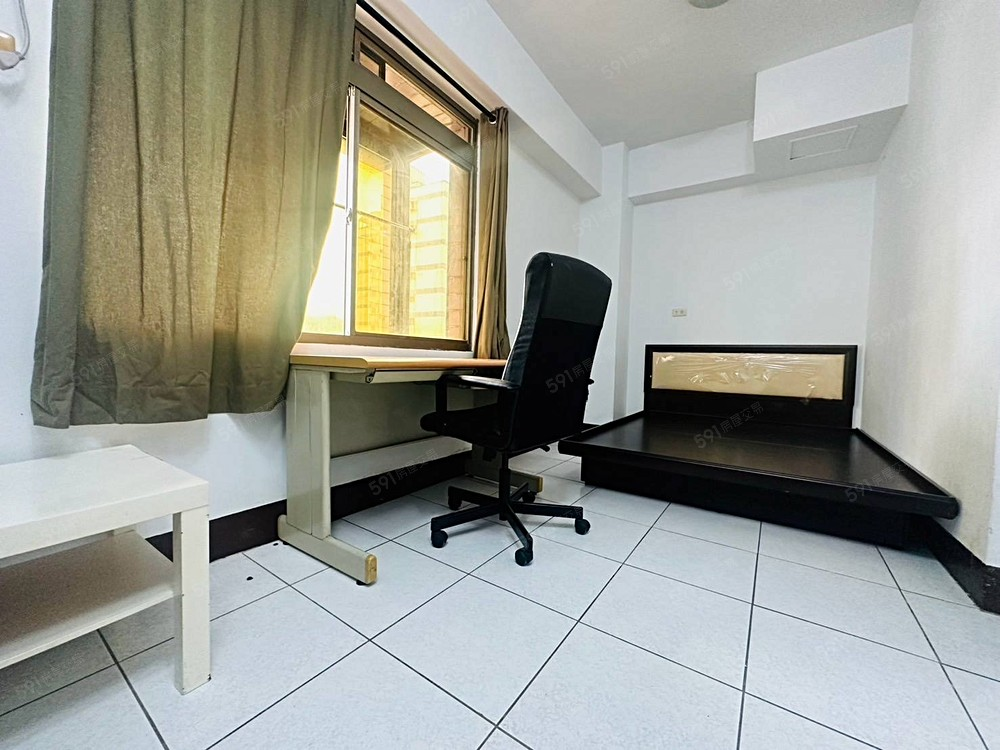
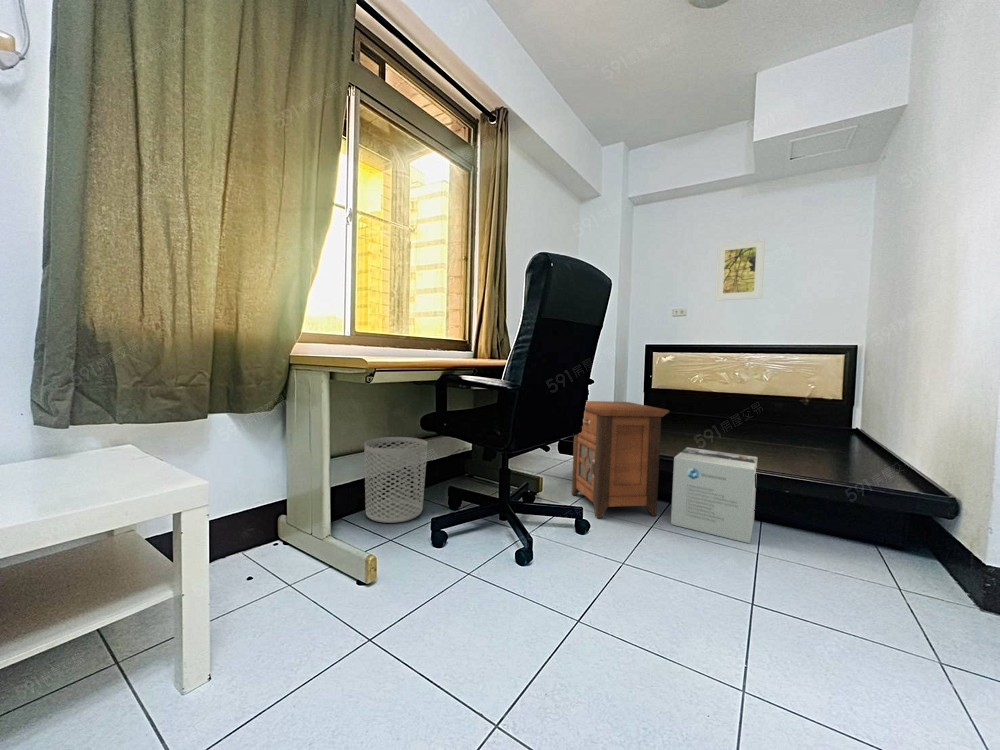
+ nightstand [571,400,670,519]
+ waste bin [363,436,428,524]
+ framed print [714,238,766,302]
+ cardboard box [670,446,758,544]
